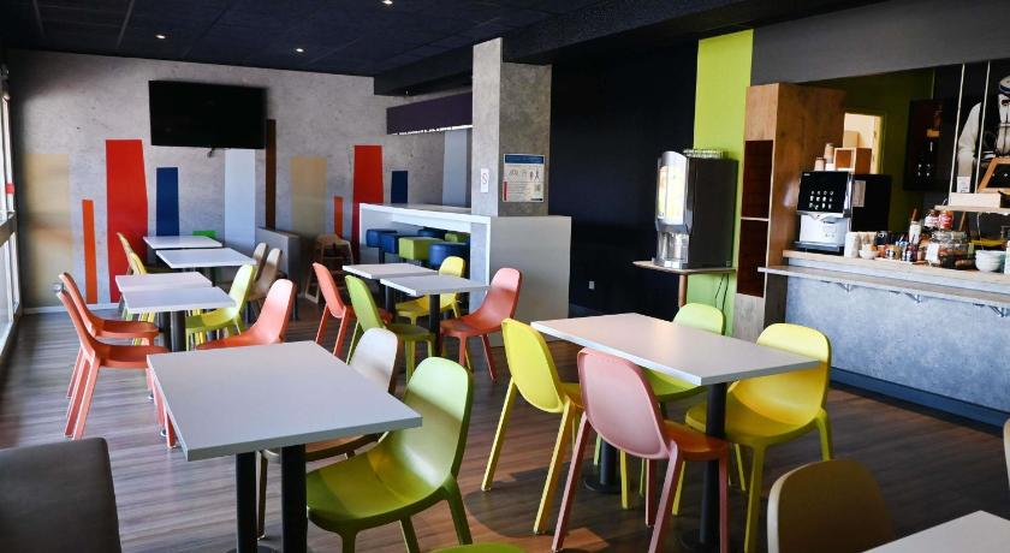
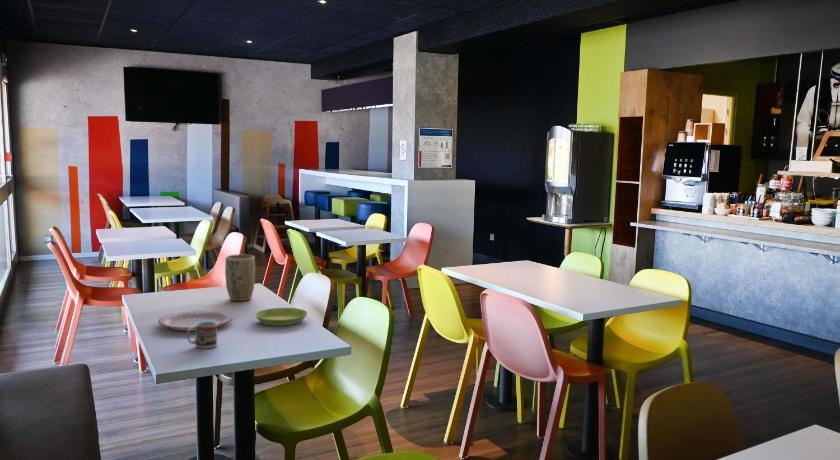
+ plate [157,309,235,332]
+ saucer [254,307,309,327]
+ cup [186,321,218,349]
+ plant pot [224,253,256,302]
